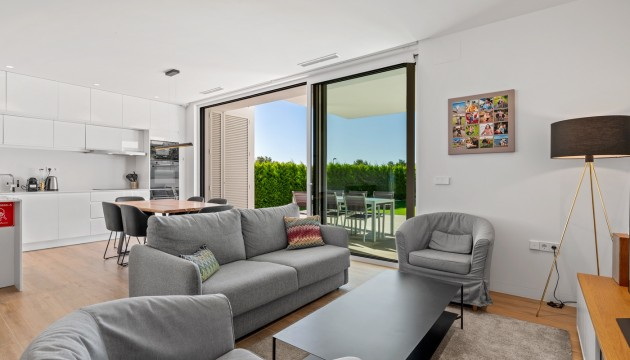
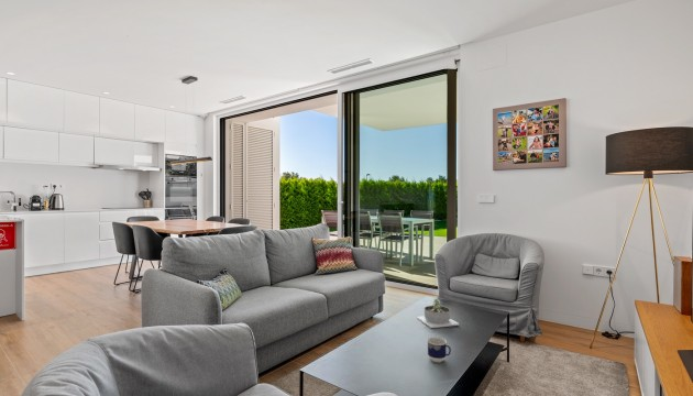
+ succulent planter [416,298,460,329]
+ cup [426,336,452,364]
